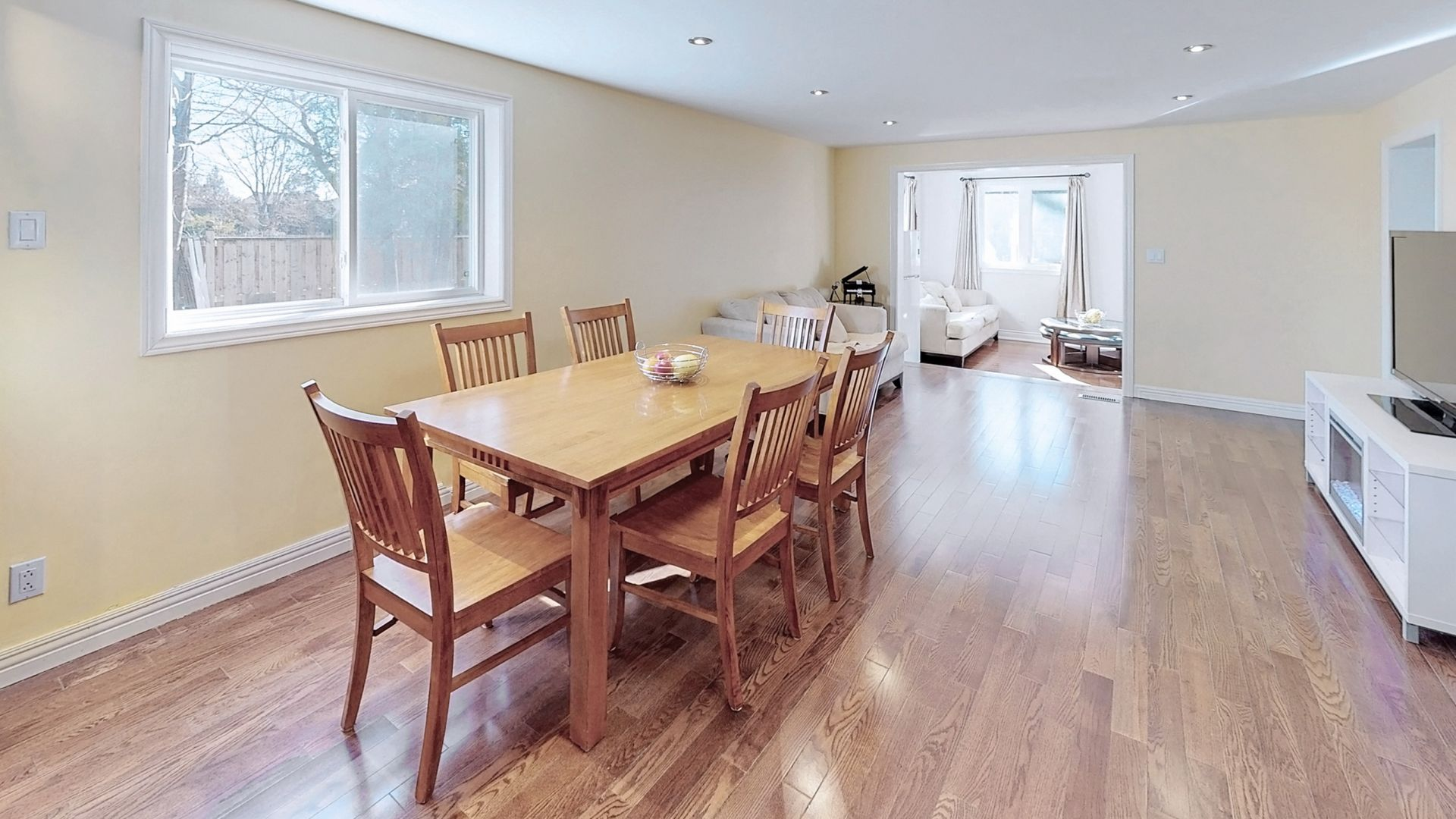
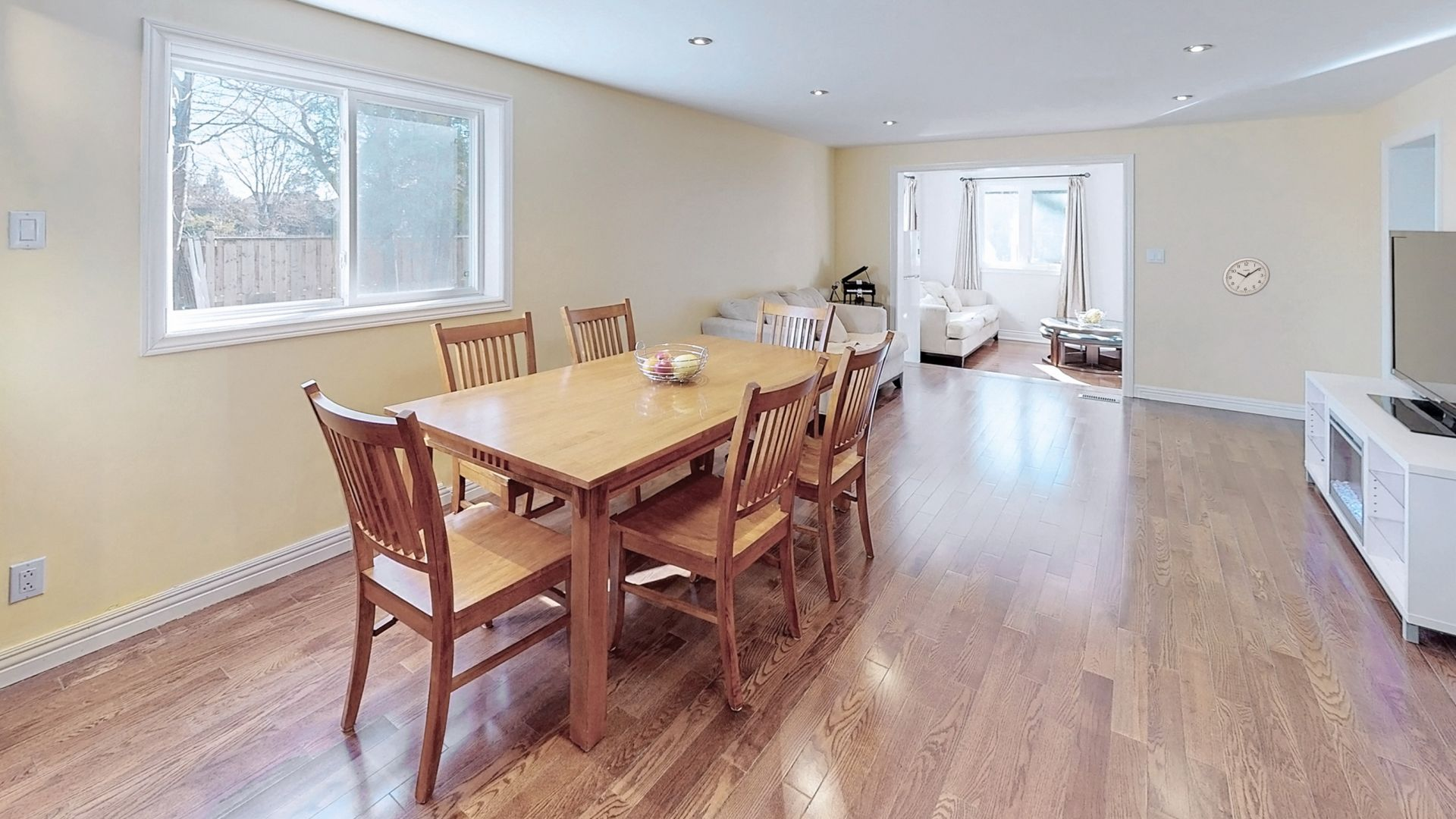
+ wall clock [1221,256,1271,297]
